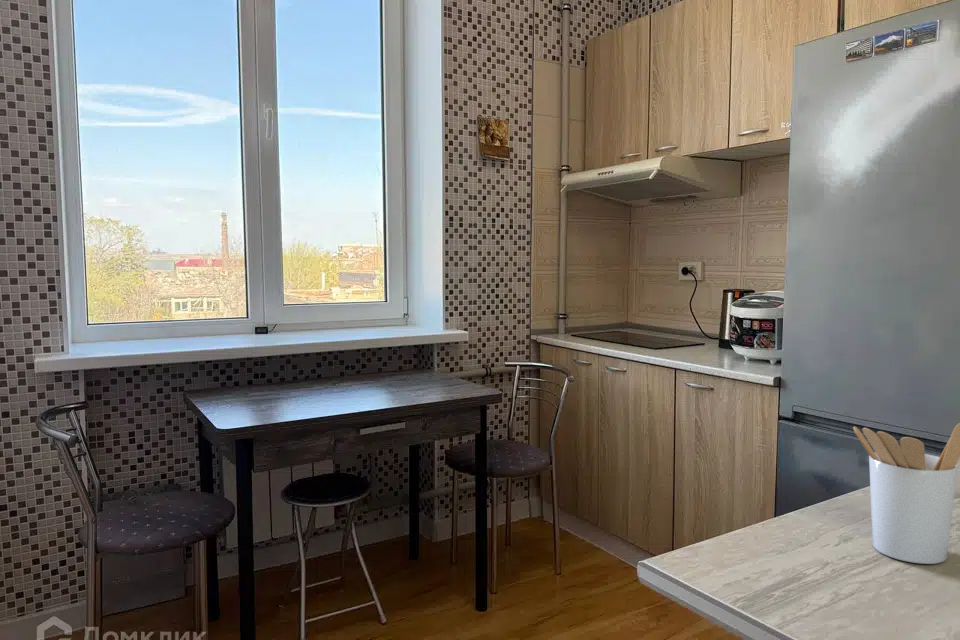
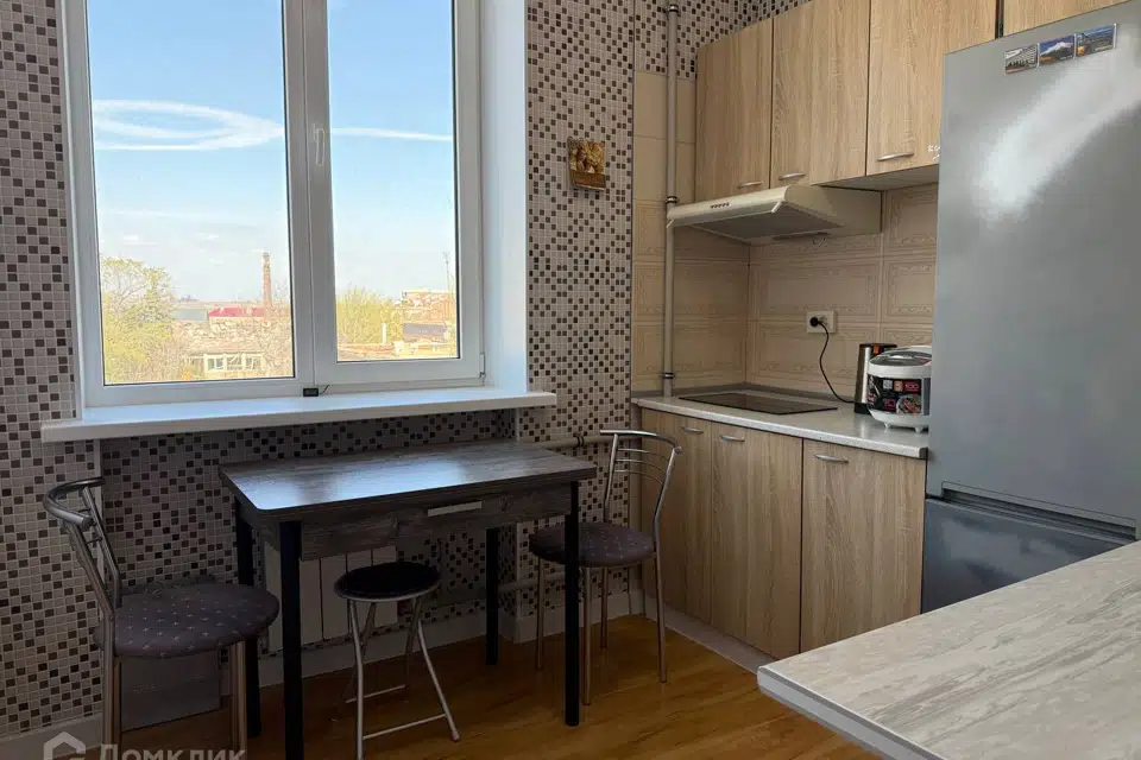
- utensil holder [852,422,960,565]
